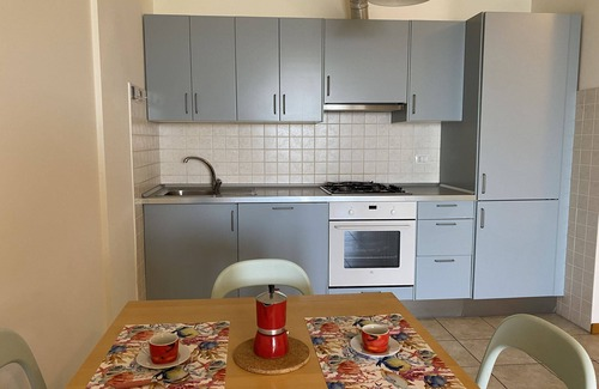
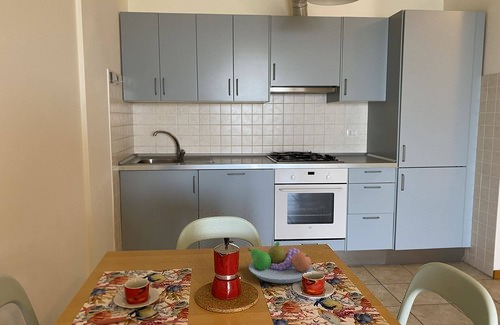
+ fruit bowl [247,241,314,284]
